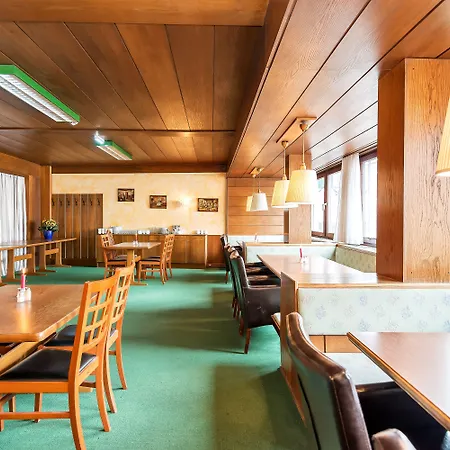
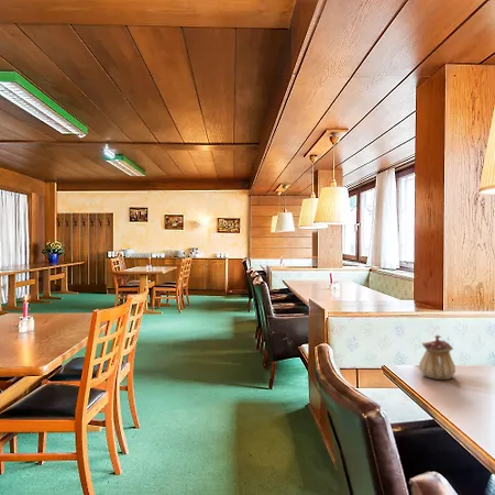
+ teapot [418,333,457,381]
